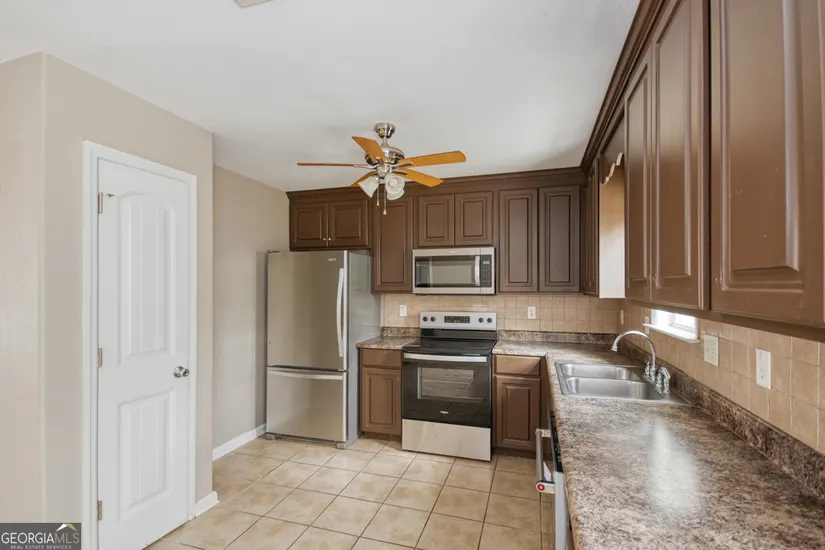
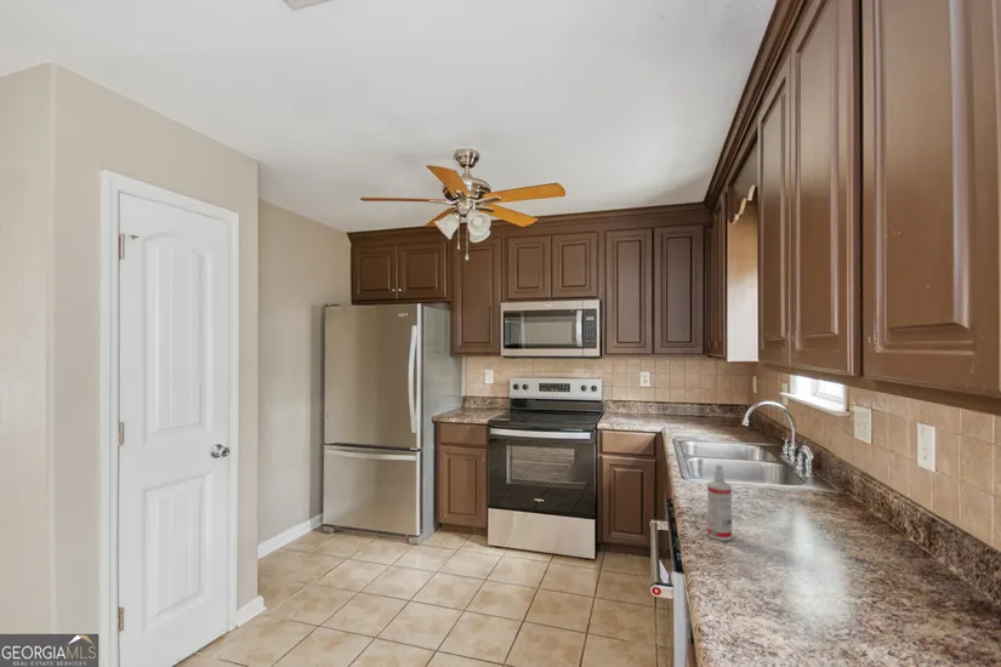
+ spray bottle [706,463,733,542]
